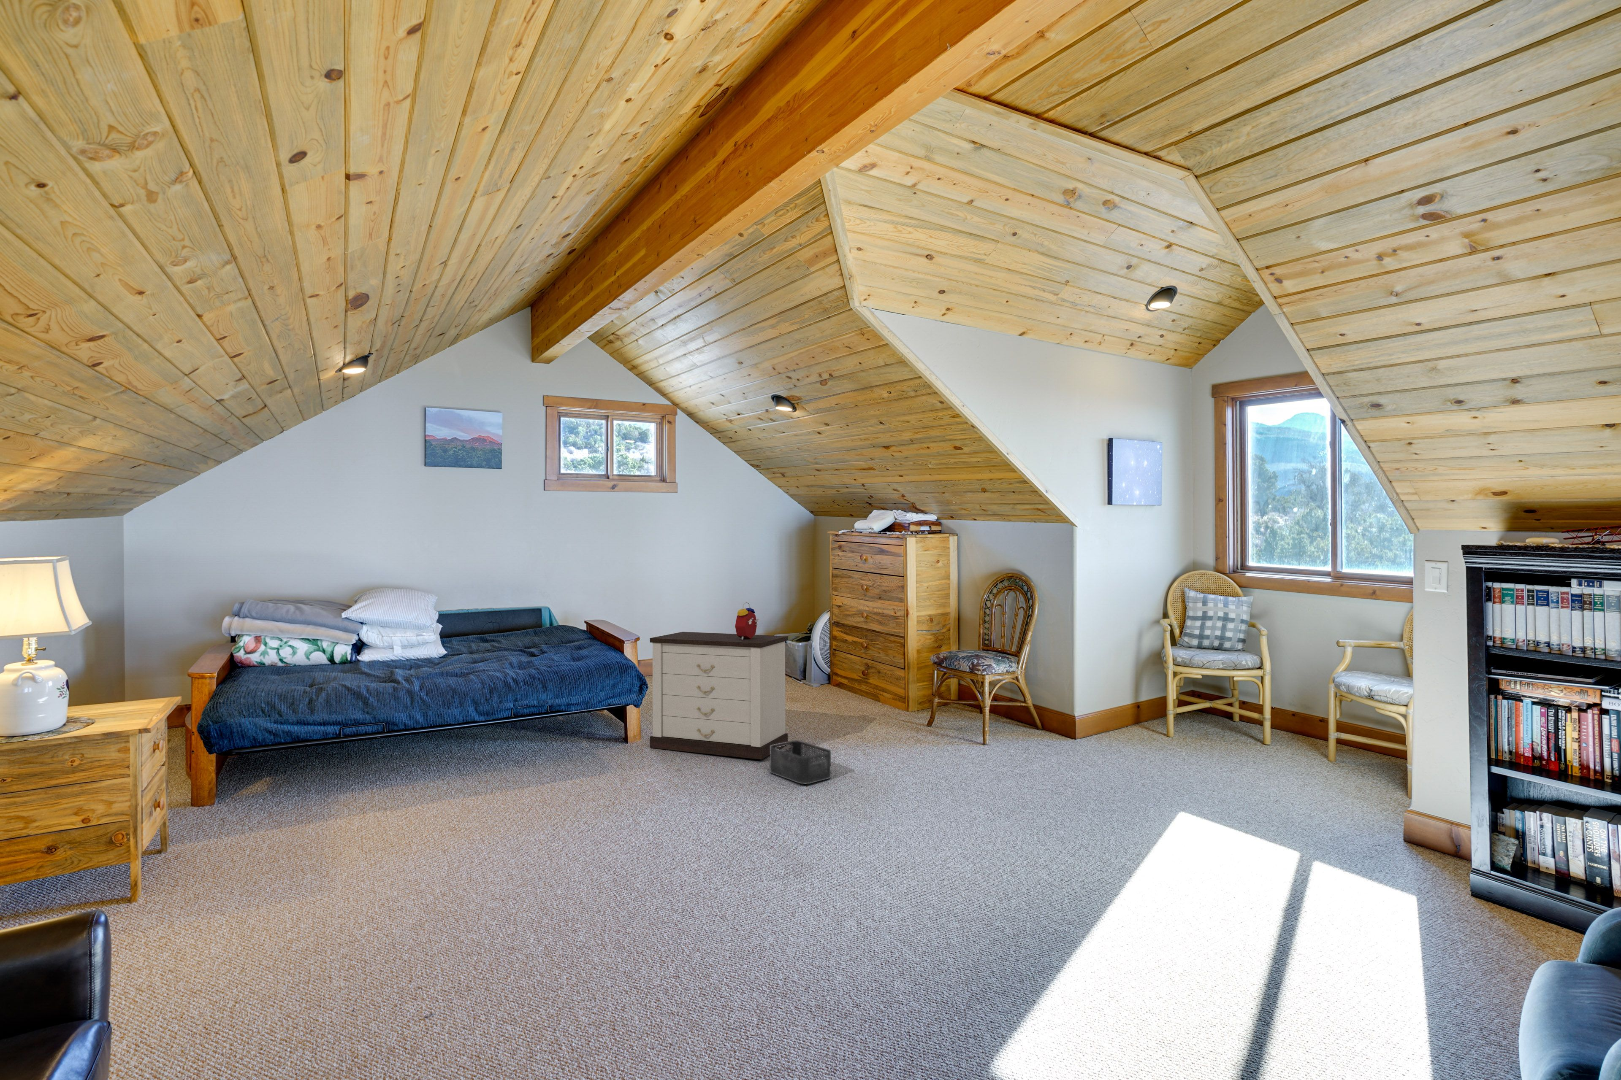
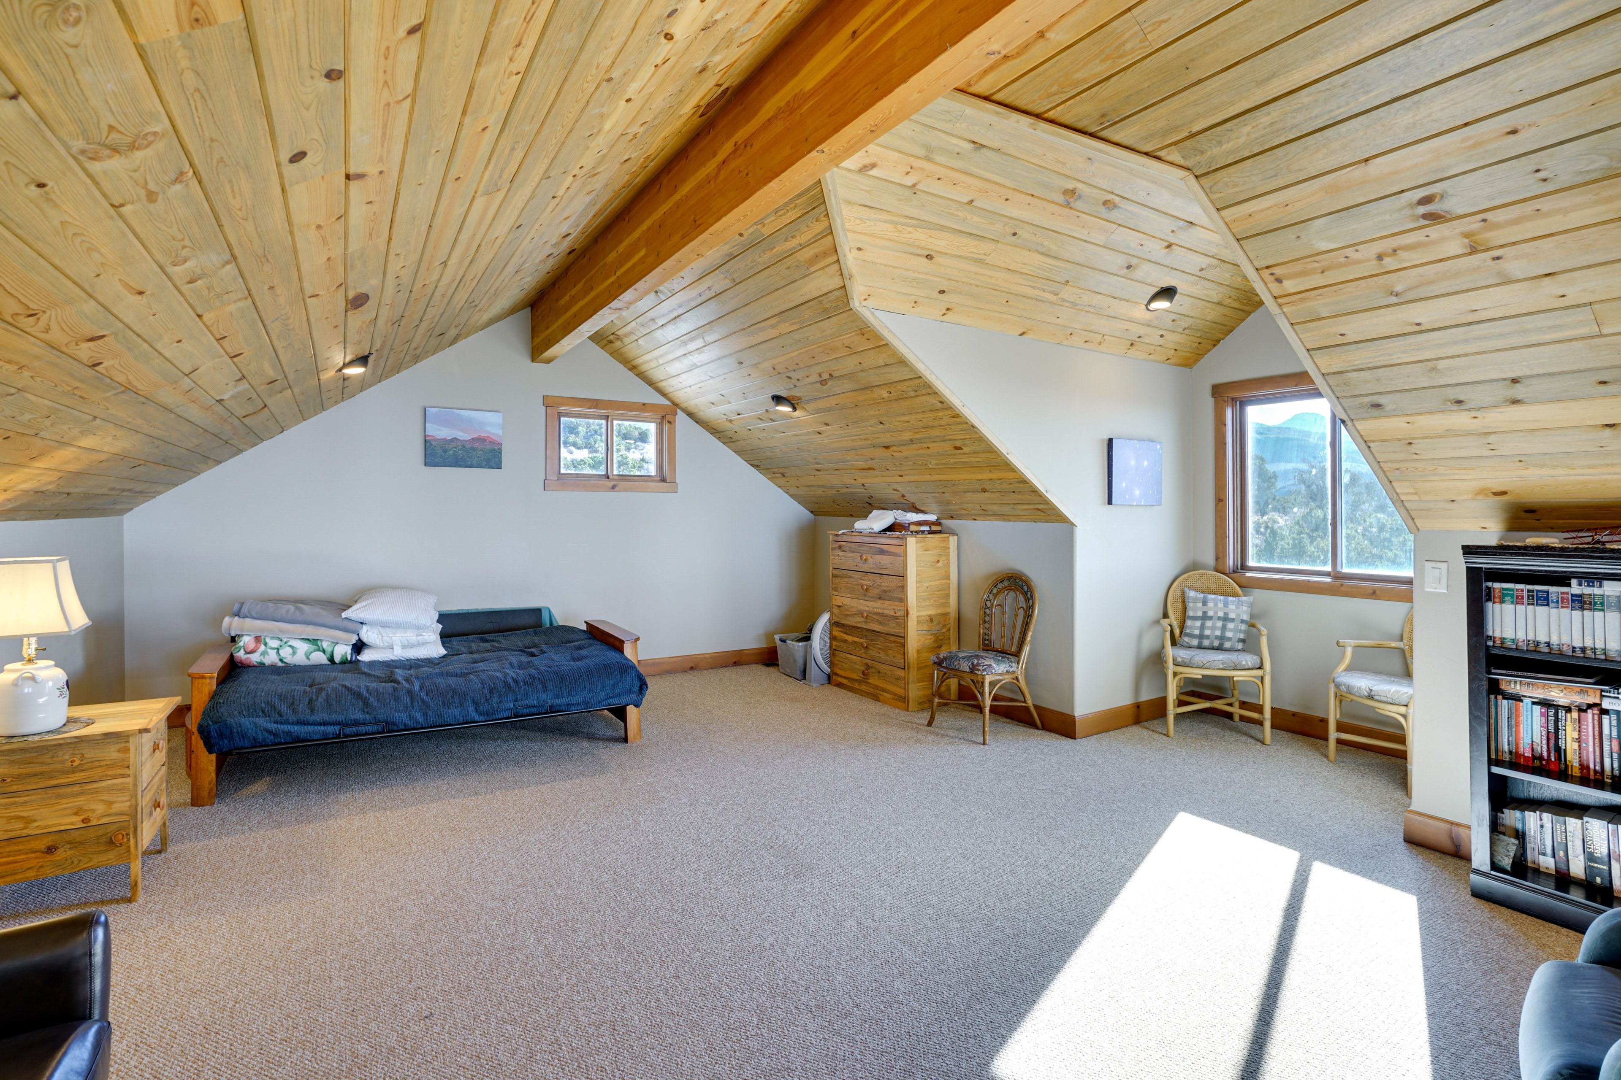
- nightstand [649,632,789,759]
- storage bin [769,740,831,785]
- alarm clock [735,601,759,640]
